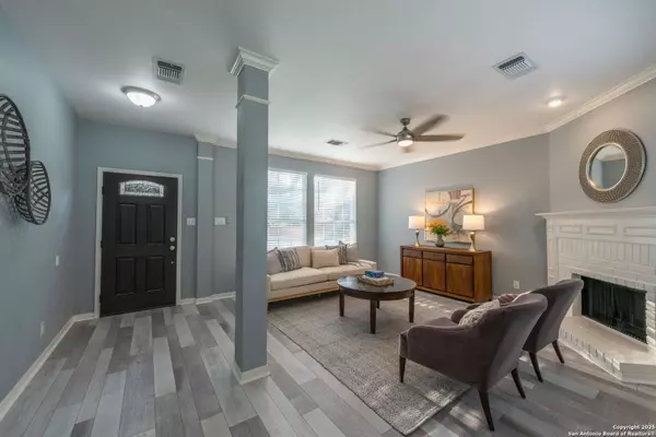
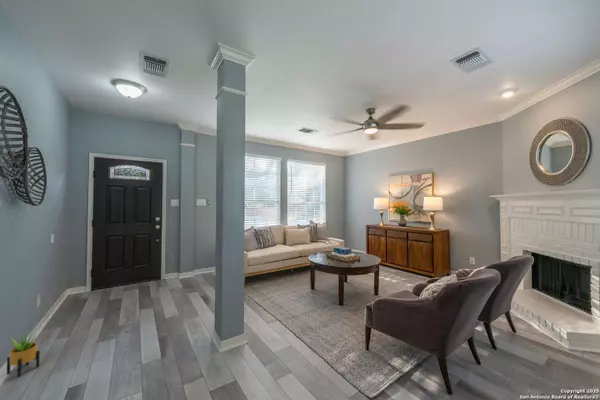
+ potted plant [6,328,41,378]
